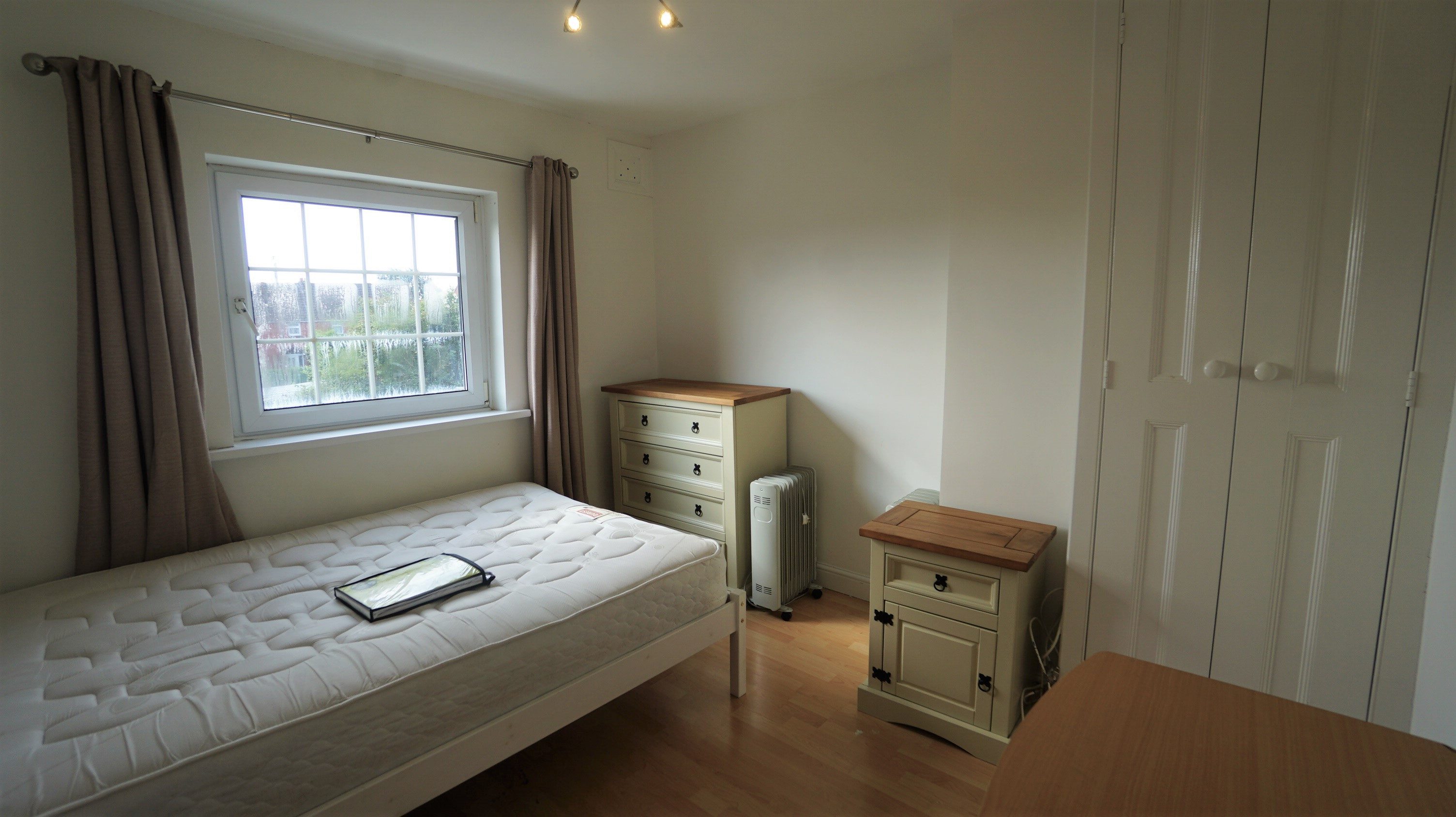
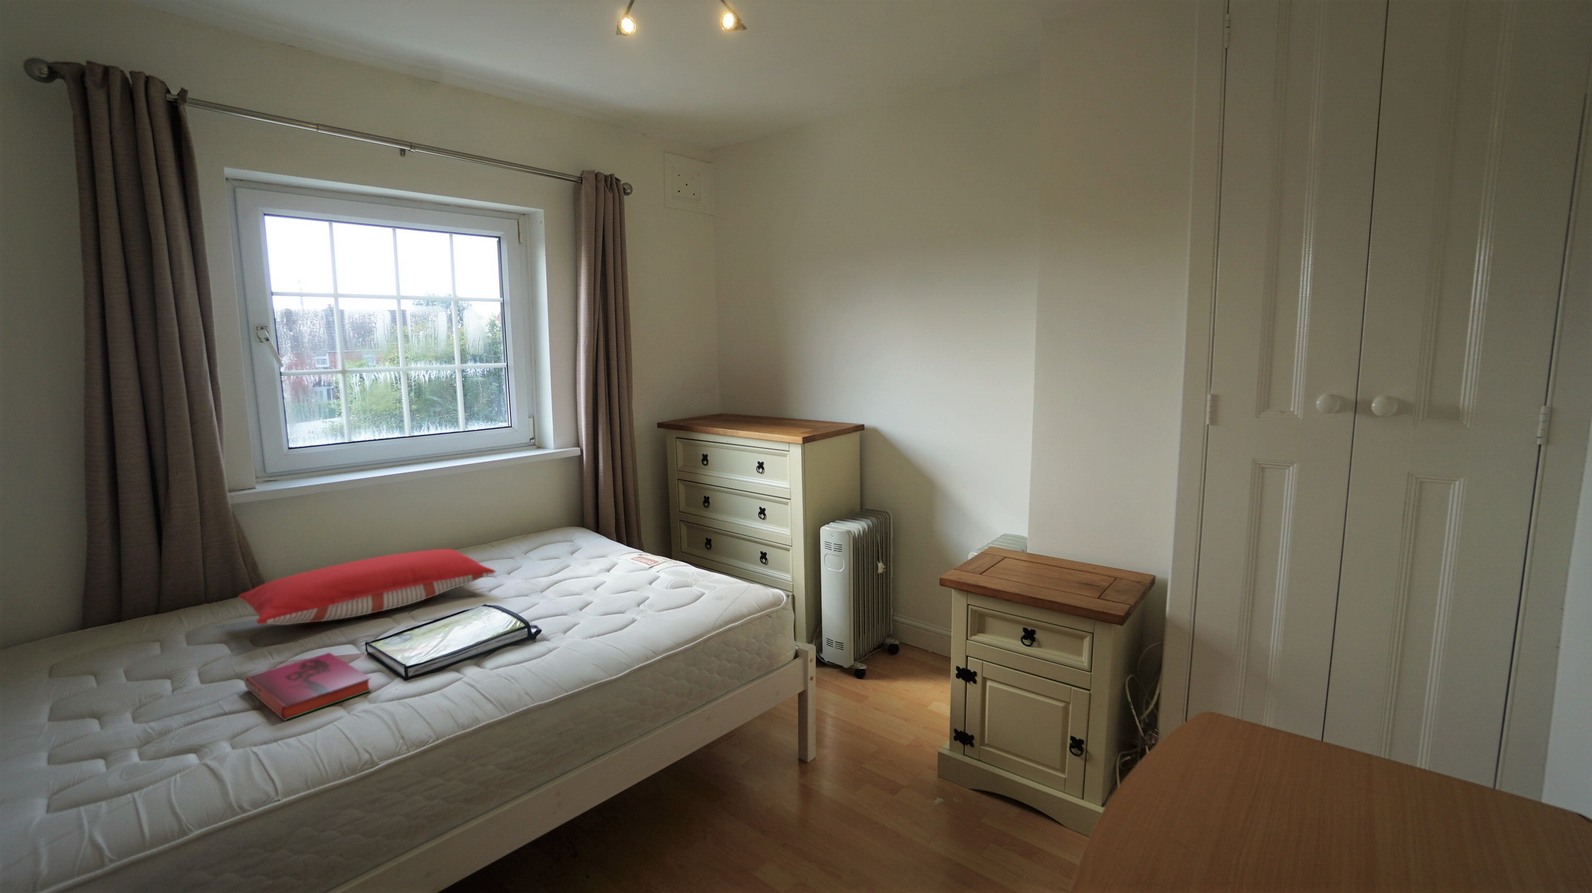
+ pillow [237,549,496,625]
+ hardback book [244,651,373,721]
